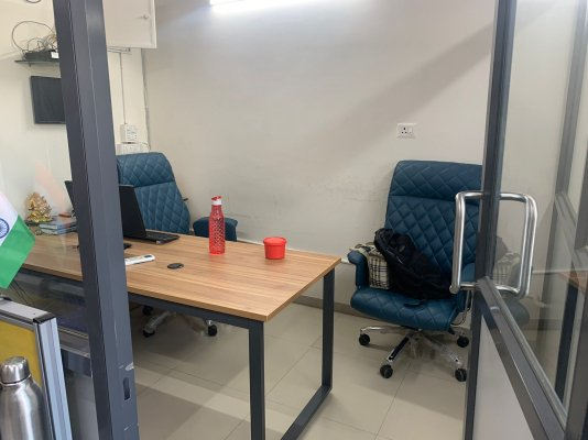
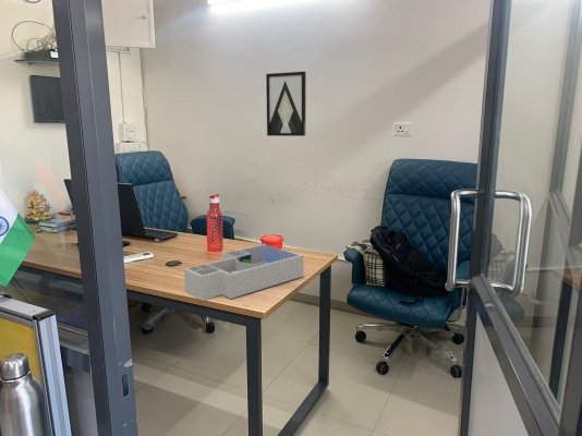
+ wall art [265,71,307,137]
+ desk organizer [183,243,304,302]
